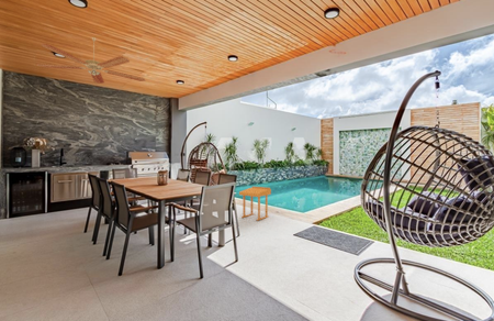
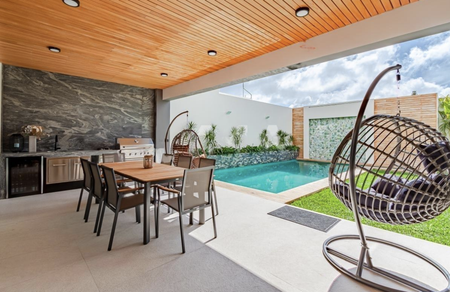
- side table [238,186,272,222]
- ceiling fan [35,36,146,85]
